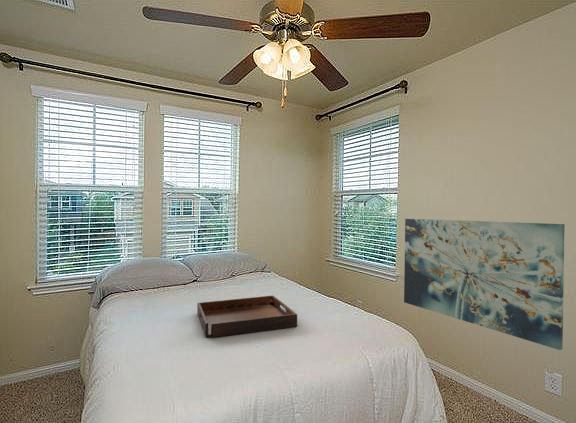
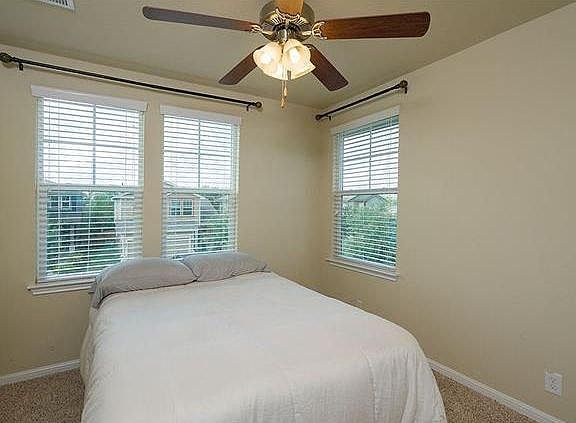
- serving tray [196,295,298,338]
- wall art [403,218,566,351]
